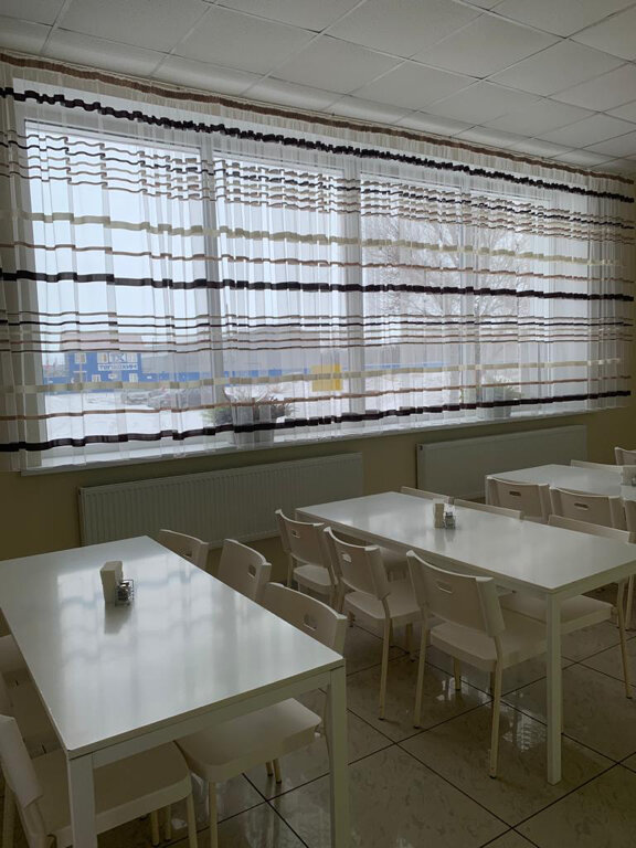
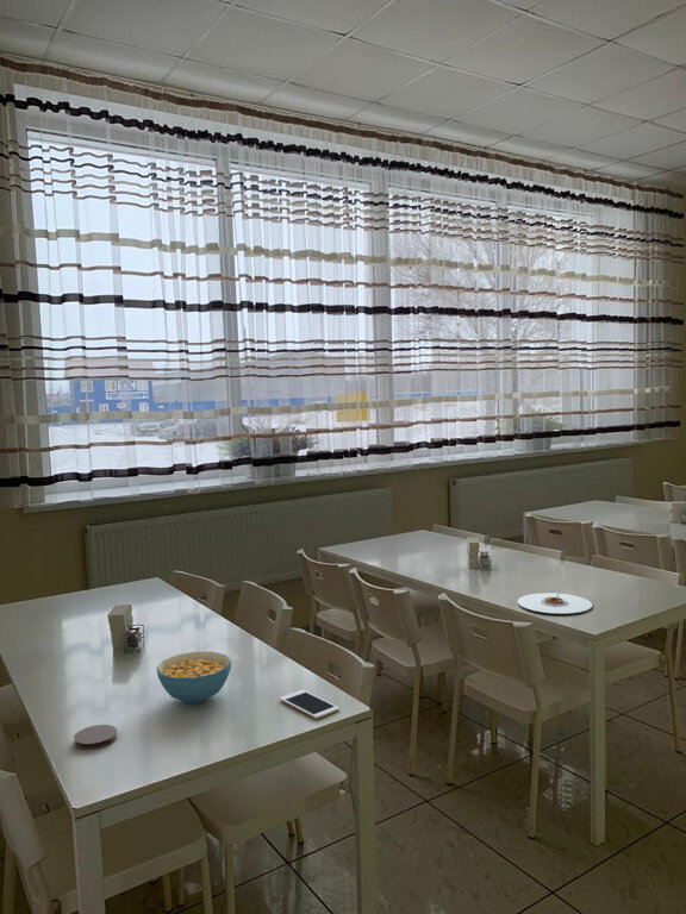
+ cereal bowl [155,651,232,705]
+ cell phone [279,689,341,720]
+ plate [517,591,593,614]
+ coaster [73,724,118,751]
